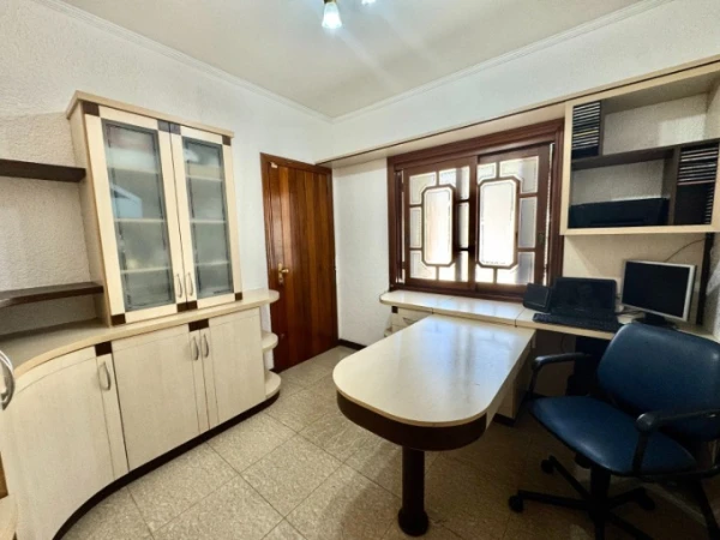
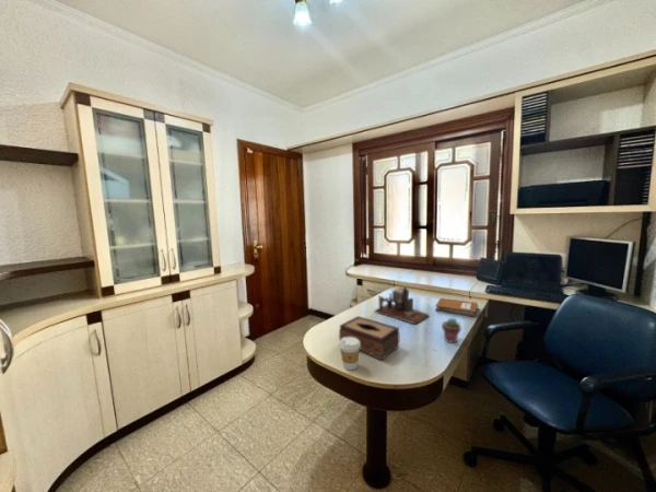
+ tissue box [338,315,400,362]
+ desk organizer [374,285,430,325]
+ potted succulent [441,317,462,344]
+ notebook [434,297,480,318]
+ coffee cup [339,337,361,371]
